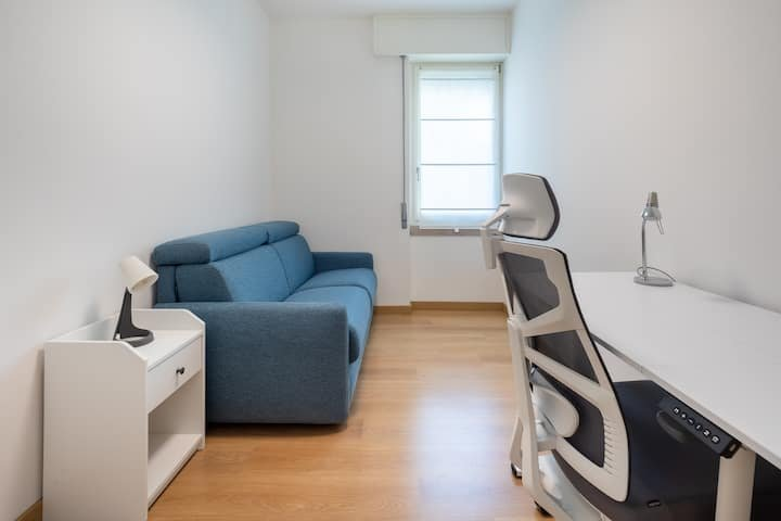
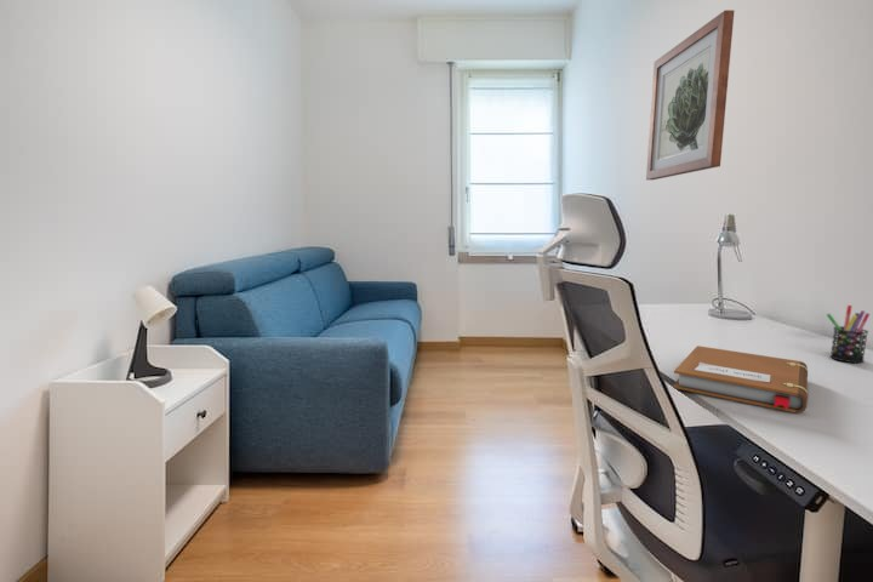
+ wall art [645,8,735,181]
+ notebook [672,344,809,413]
+ pen holder [826,304,871,364]
